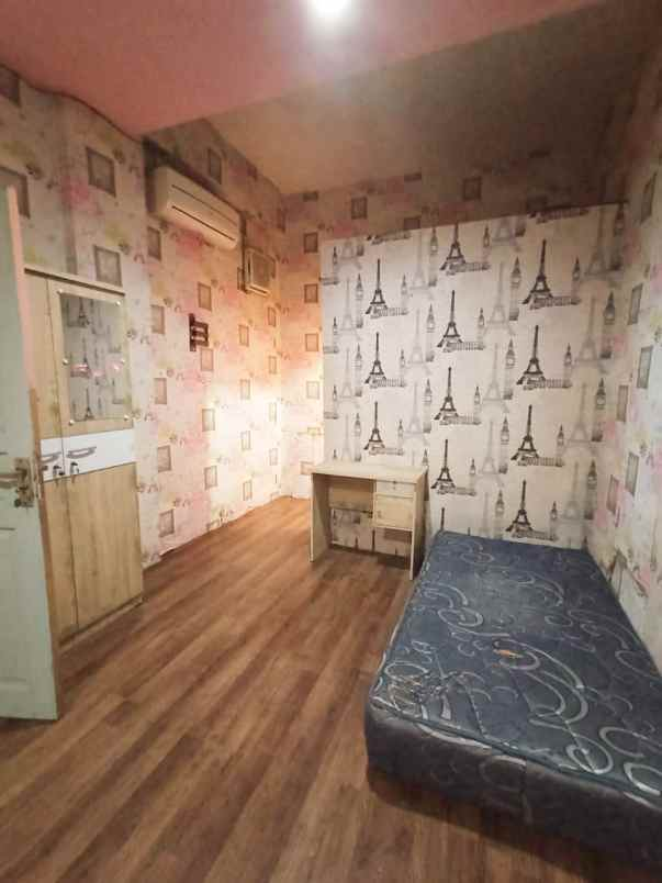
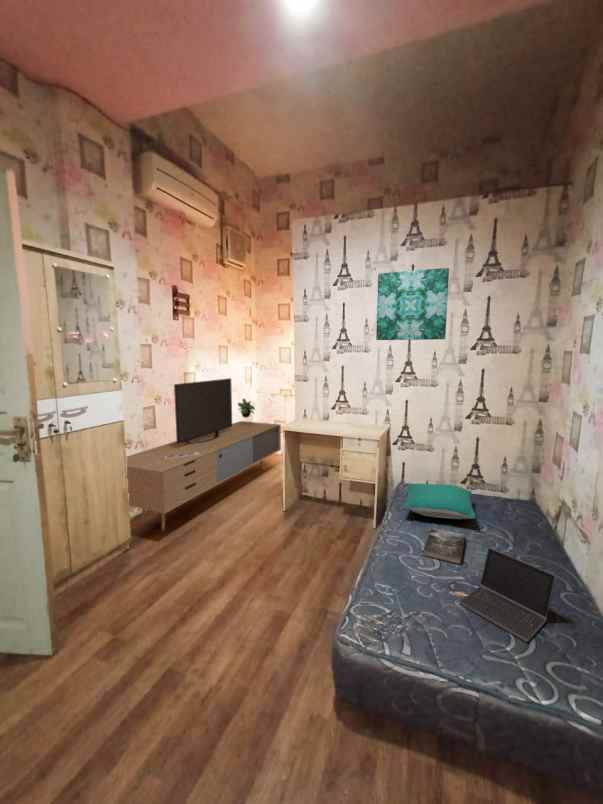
+ book [422,527,466,566]
+ laptop computer [459,547,556,643]
+ media console [126,377,282,532]
+ pillow [402,483,477,520]
+ wall art [375,267,450,341]
